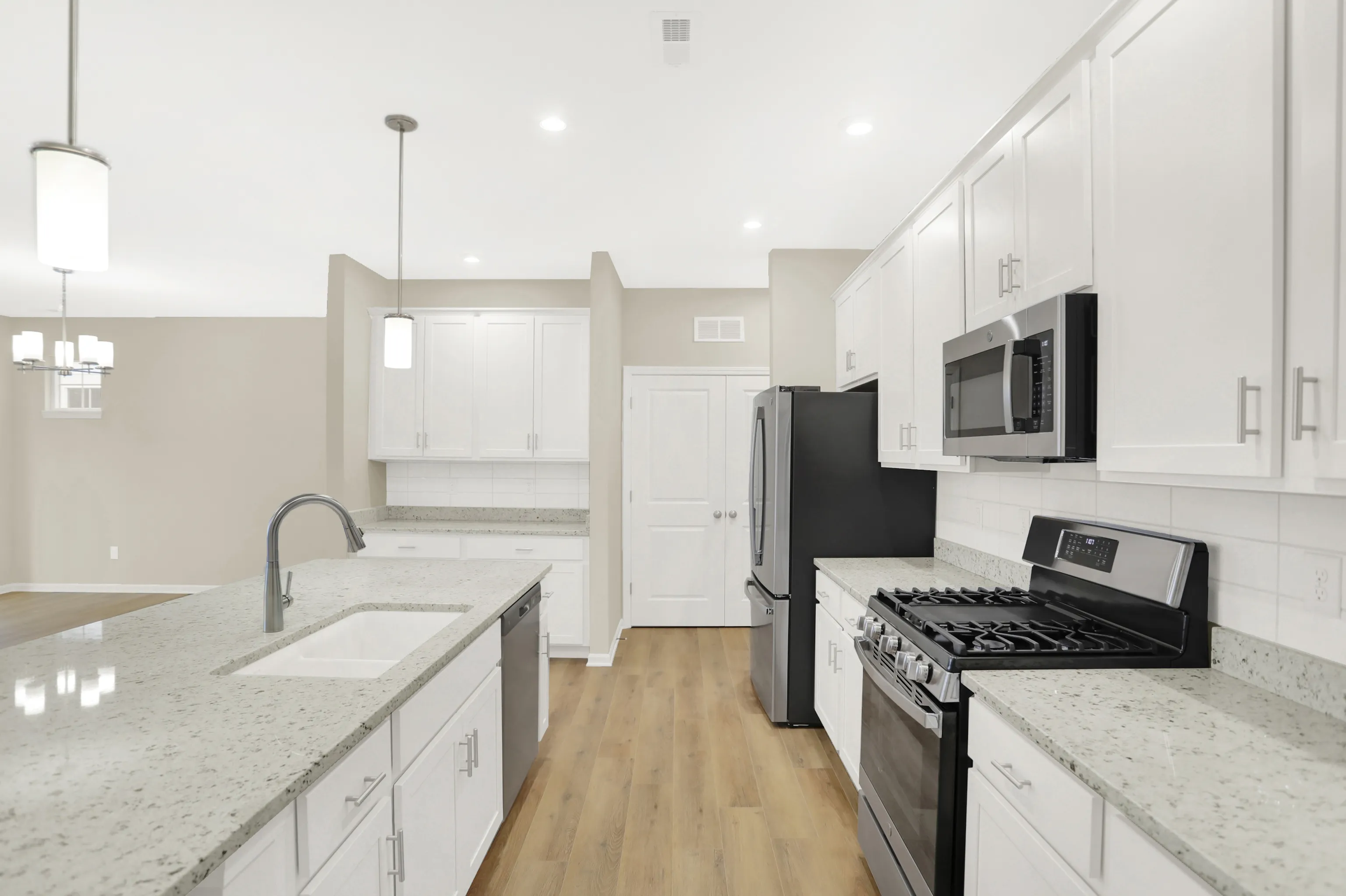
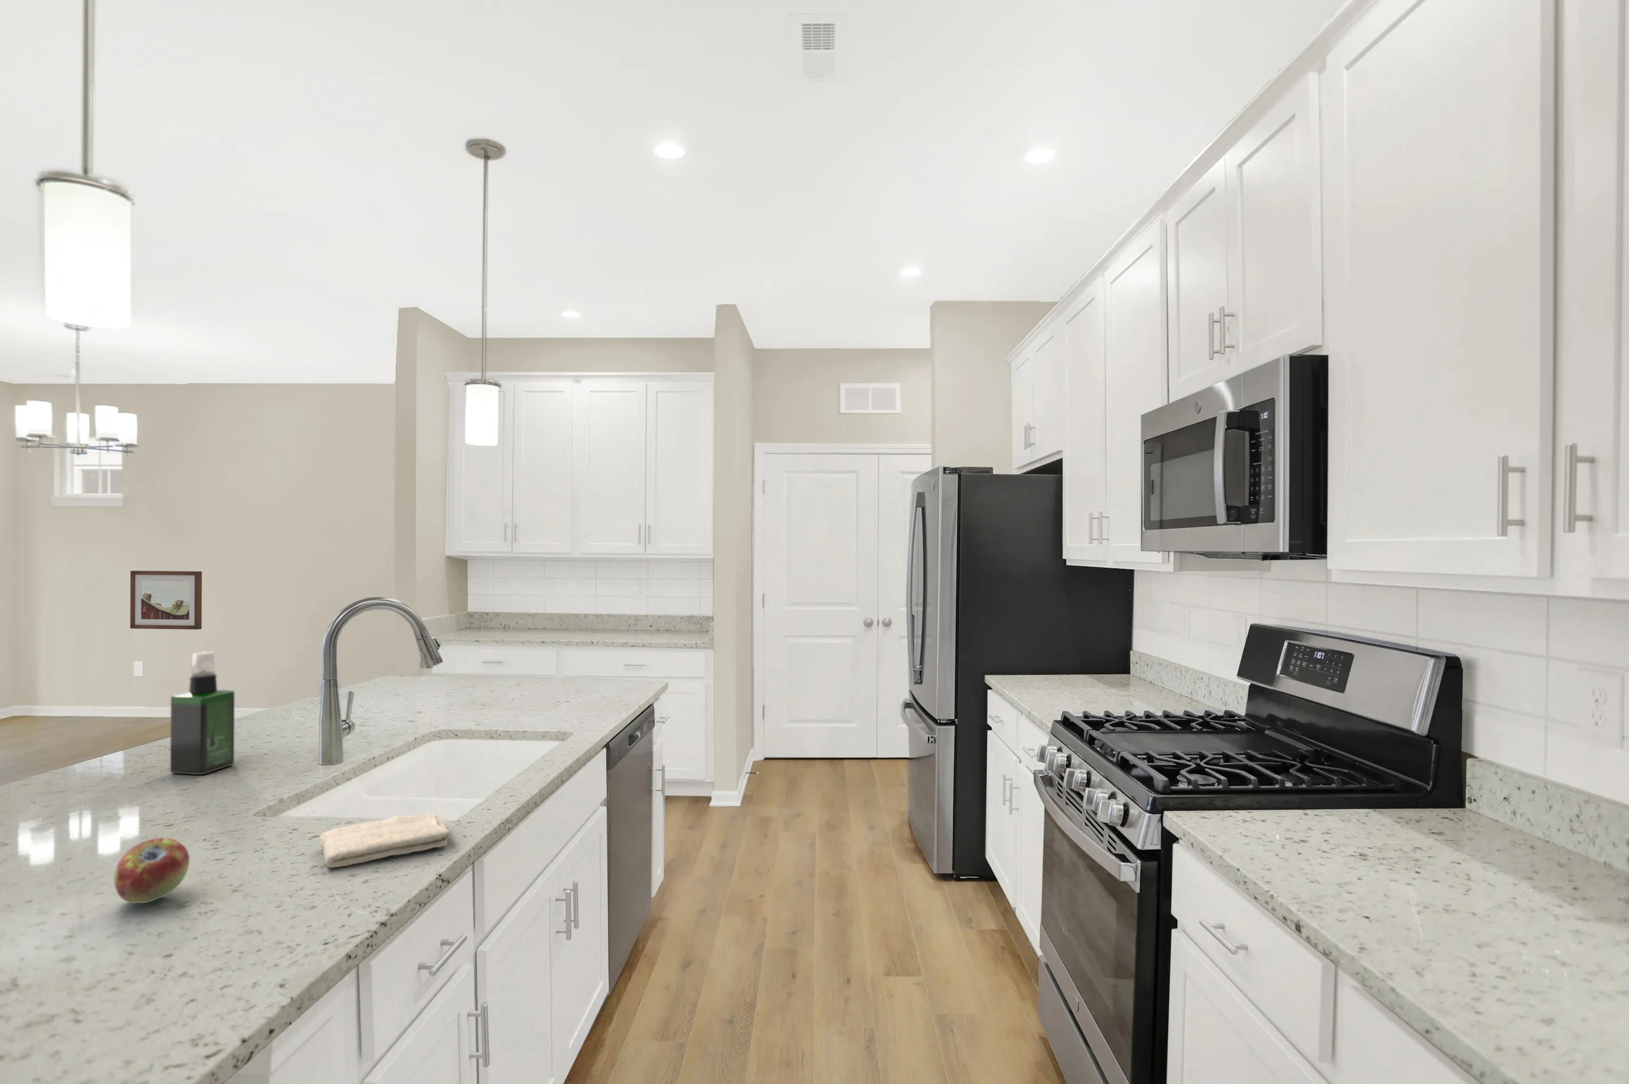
+ wall art [129,570,202,630]
+ washcloth [318,812,450,869]
+ spray bottle [169,651,235,775]
+ fruit [114,837,190,904]
